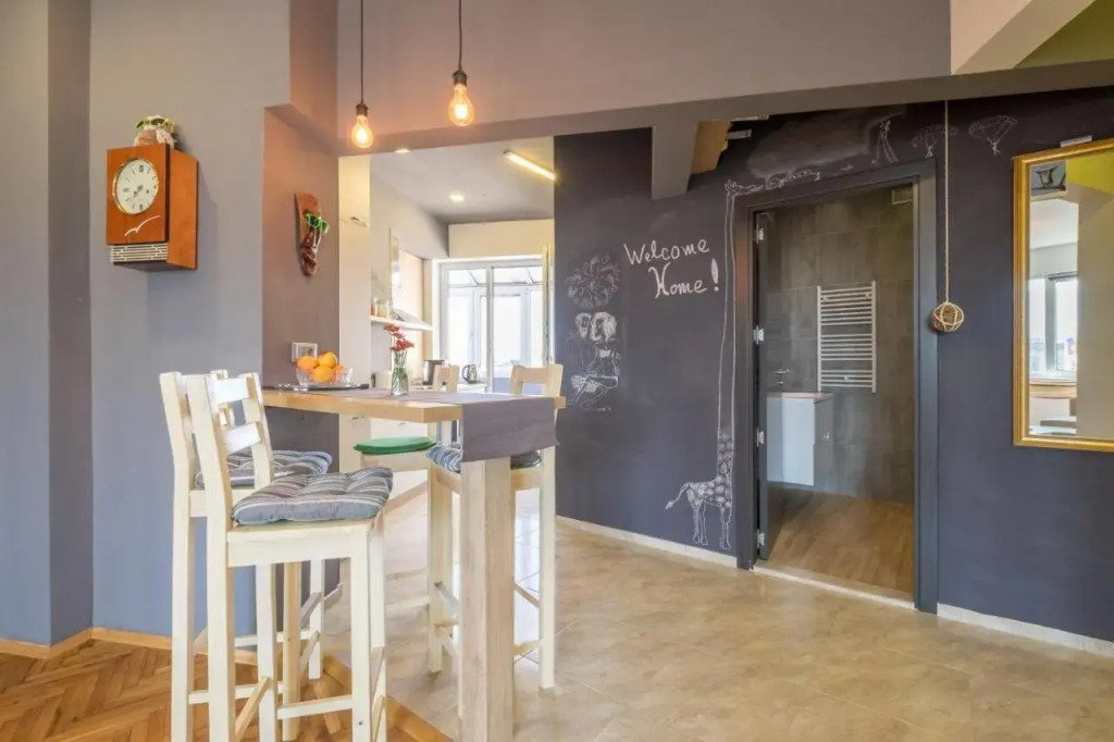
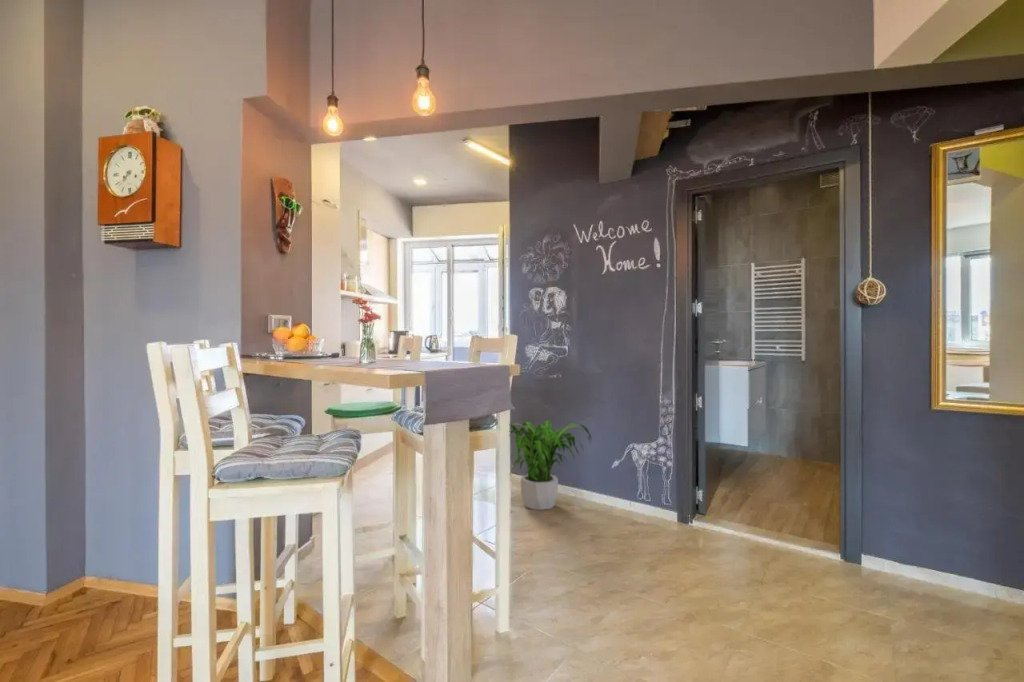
+ potted plant [510,420,592,511]
